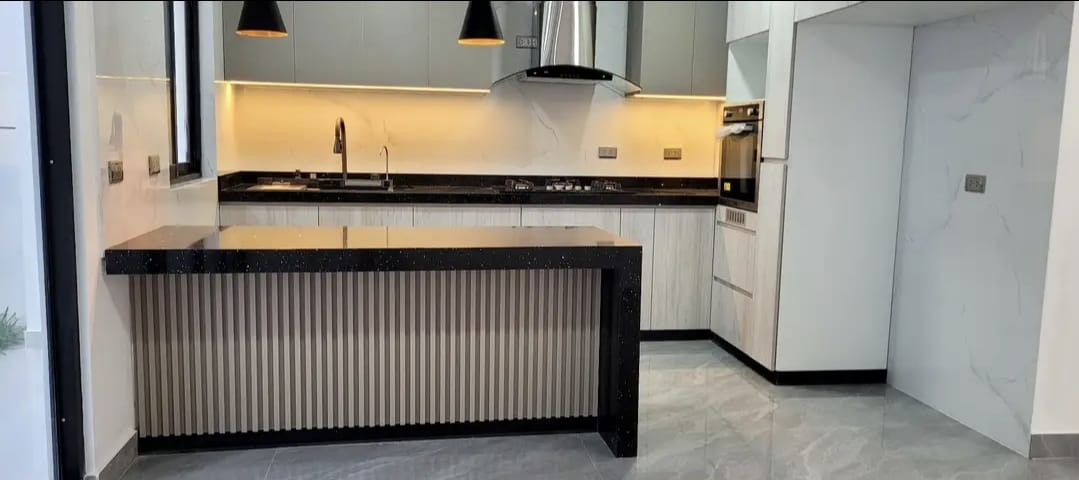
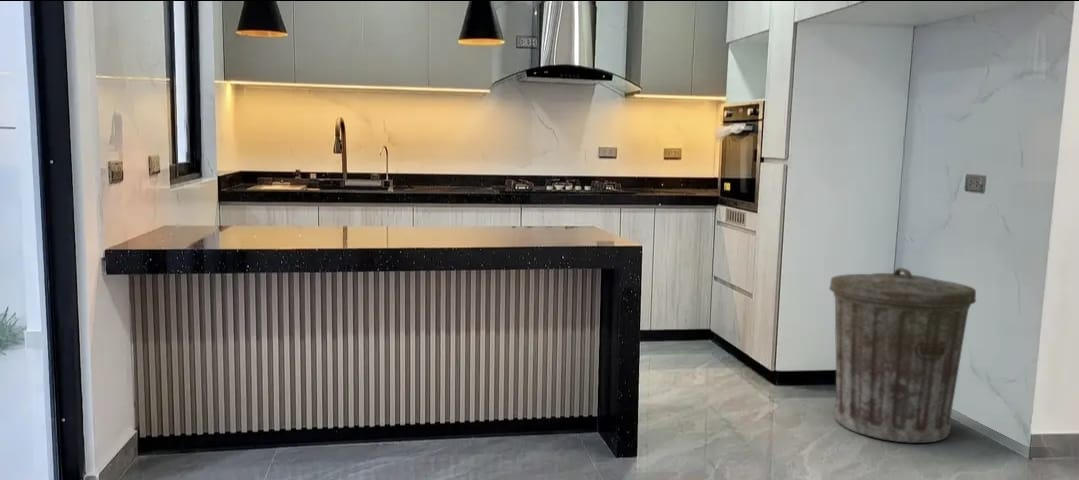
+ trash can [828,267,977,444]
